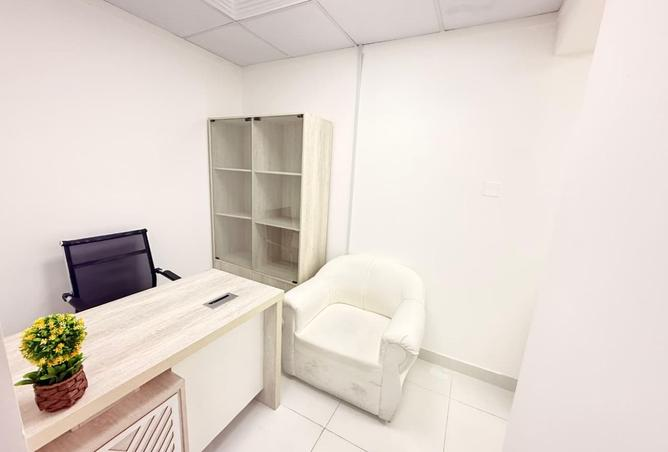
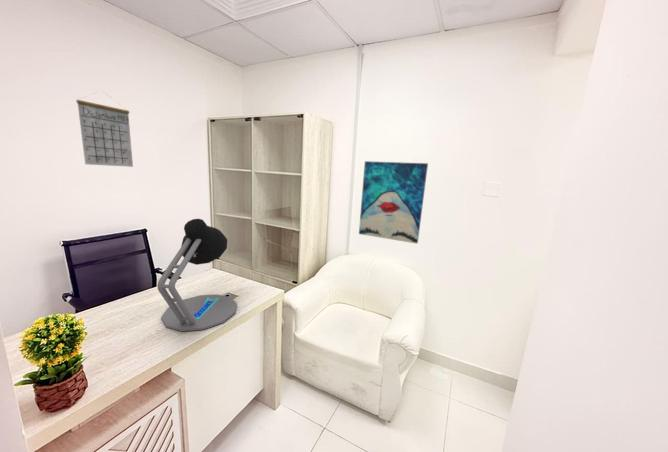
+ wall art [358,160,429,245]
+ desk lamp [156,218,238,332]
+ calendar [76,92,134,168]
